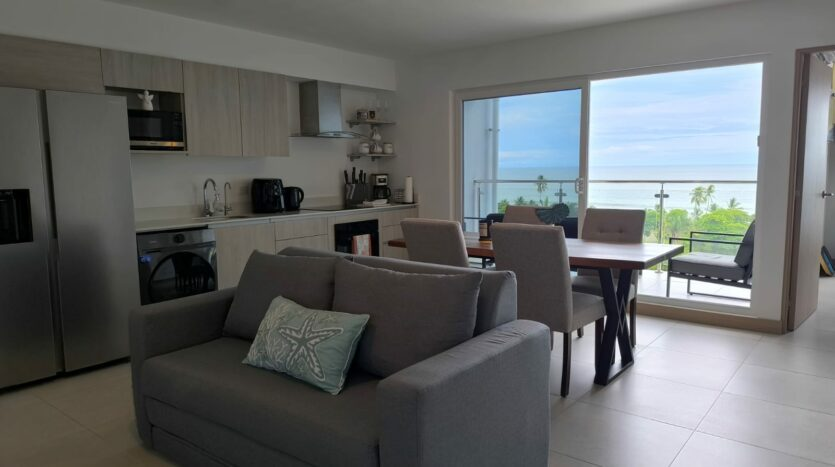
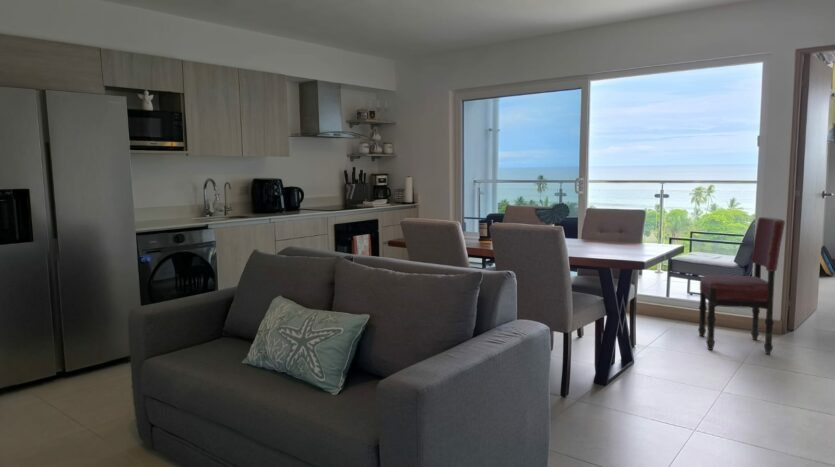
+ dining chair [697,216,786,355]
